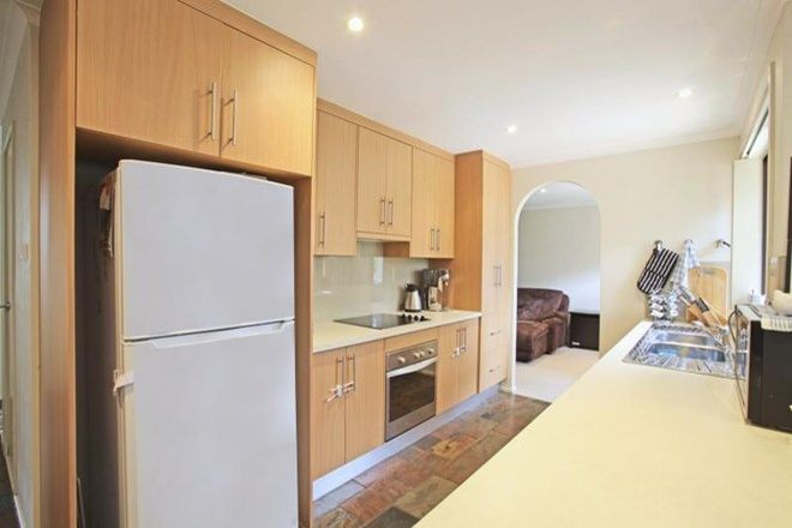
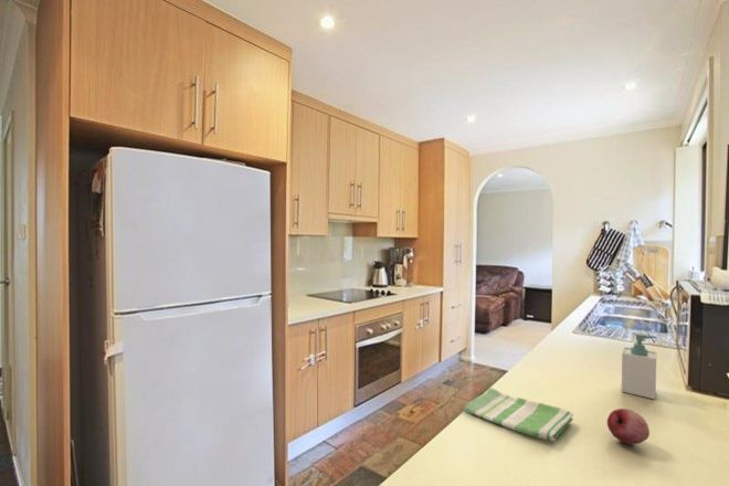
+ dish towel [462,387,574,442]
+ fruit [606,408,651,445]
+ soap bottle [621,331,658,400]
